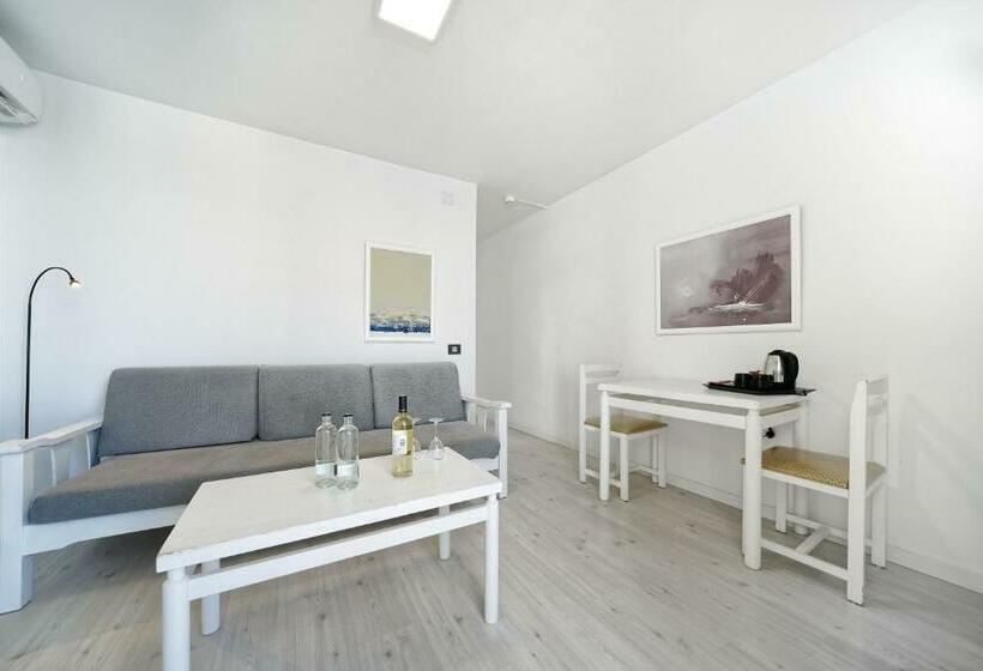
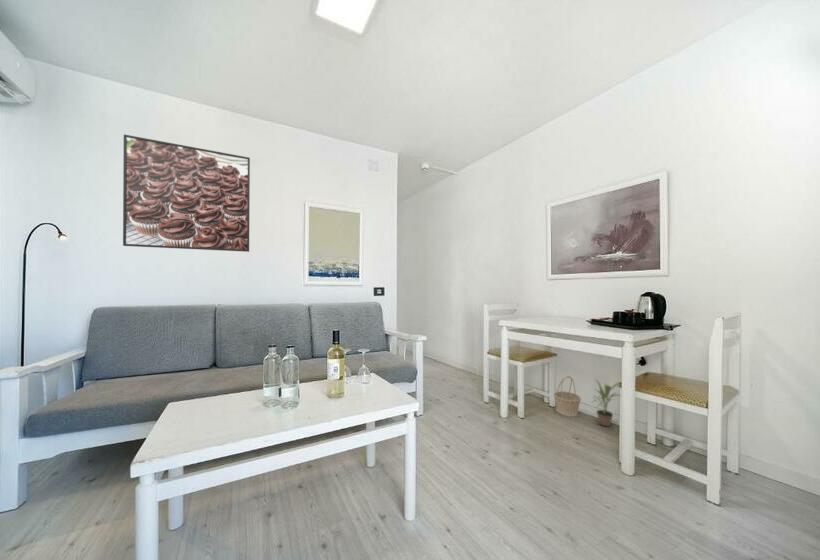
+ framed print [122,133,251,253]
+ basket [553,375,582,417]
+ potted plant [590,378,621,428]
